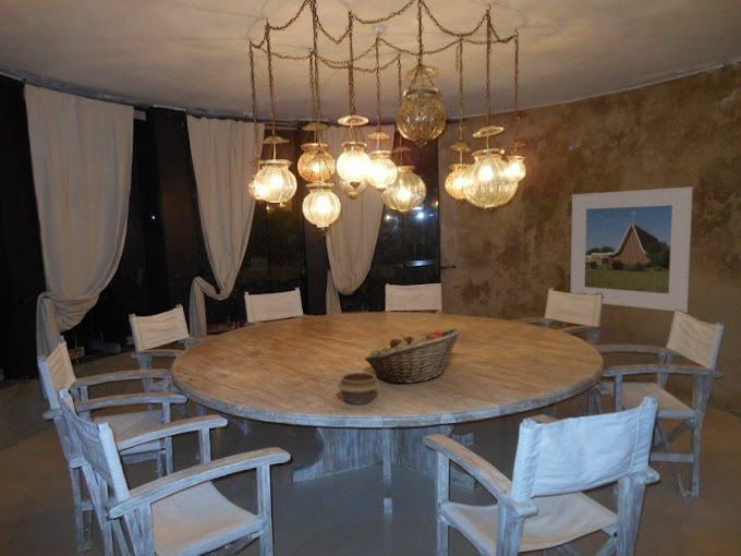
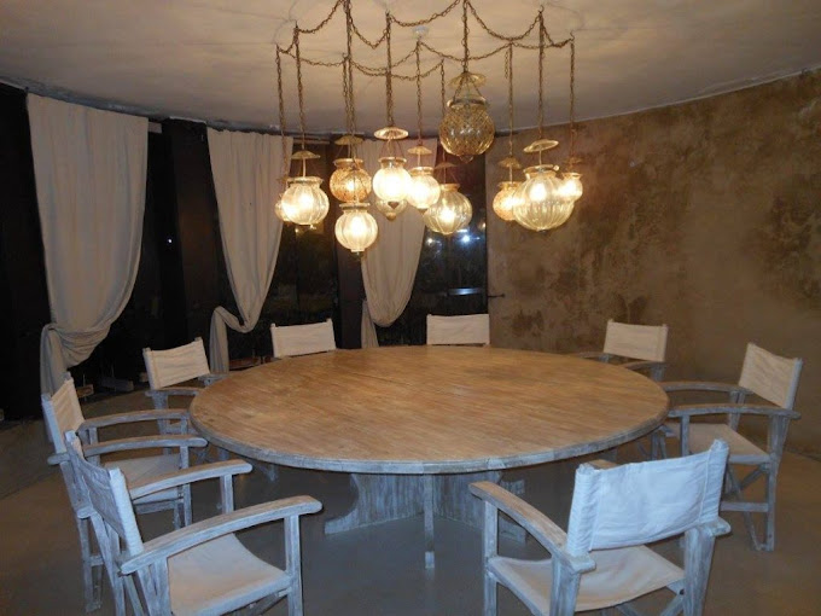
- bowl [337,371,380,406]
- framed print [570,185,694,313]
- fruit basket [364,327,462,385]
